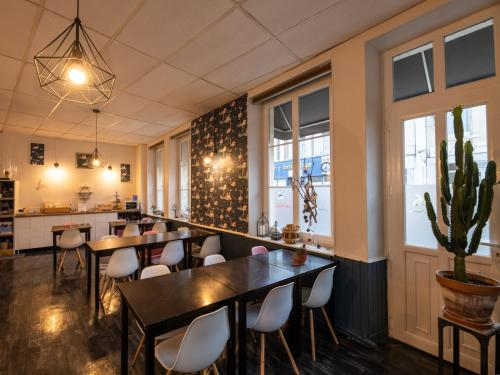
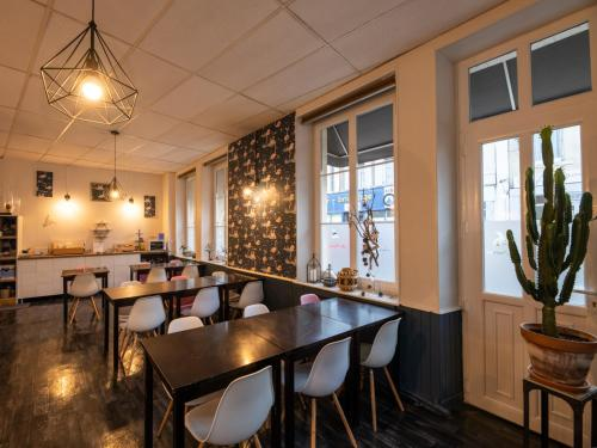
- succulent planter [290,246,309,267]
